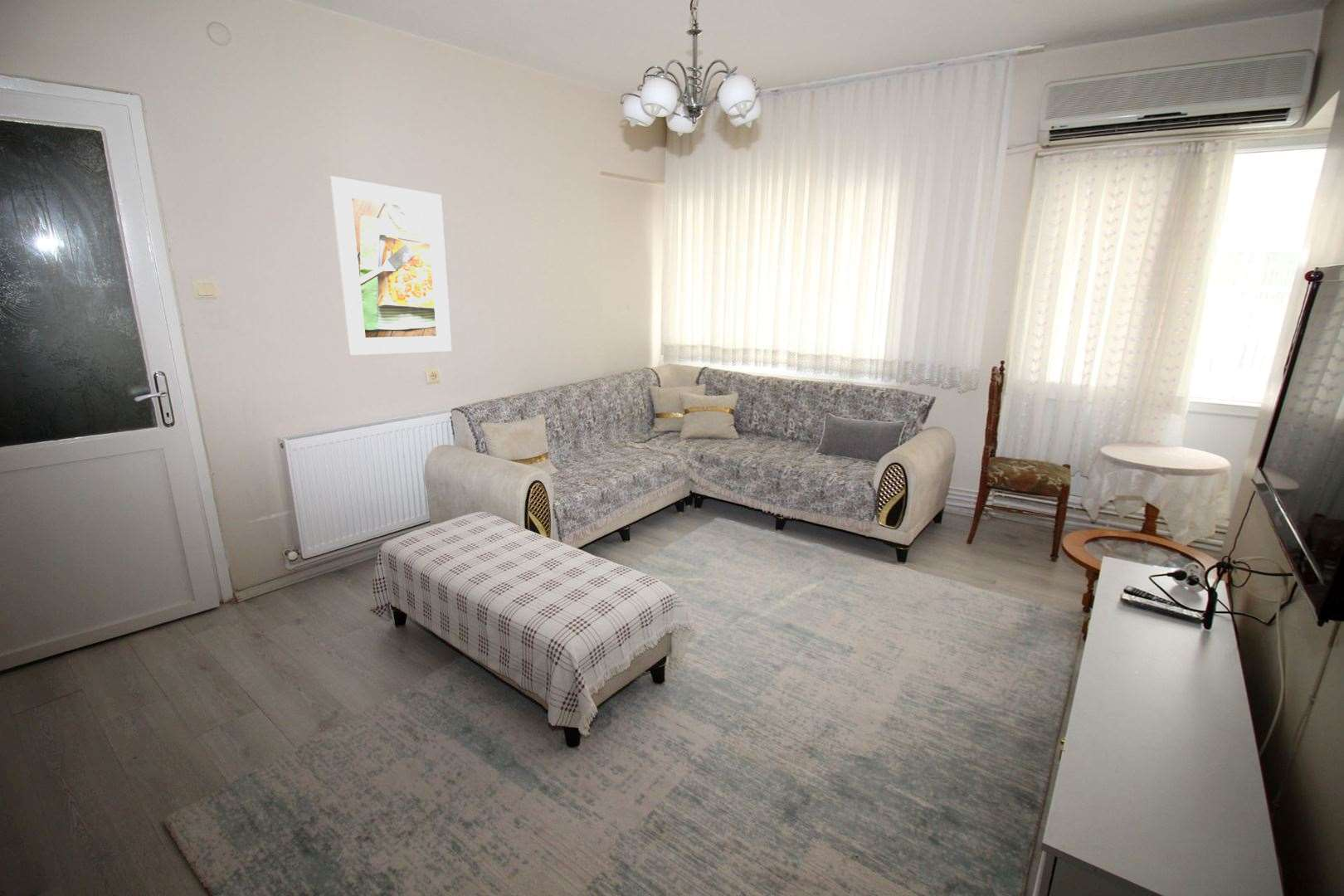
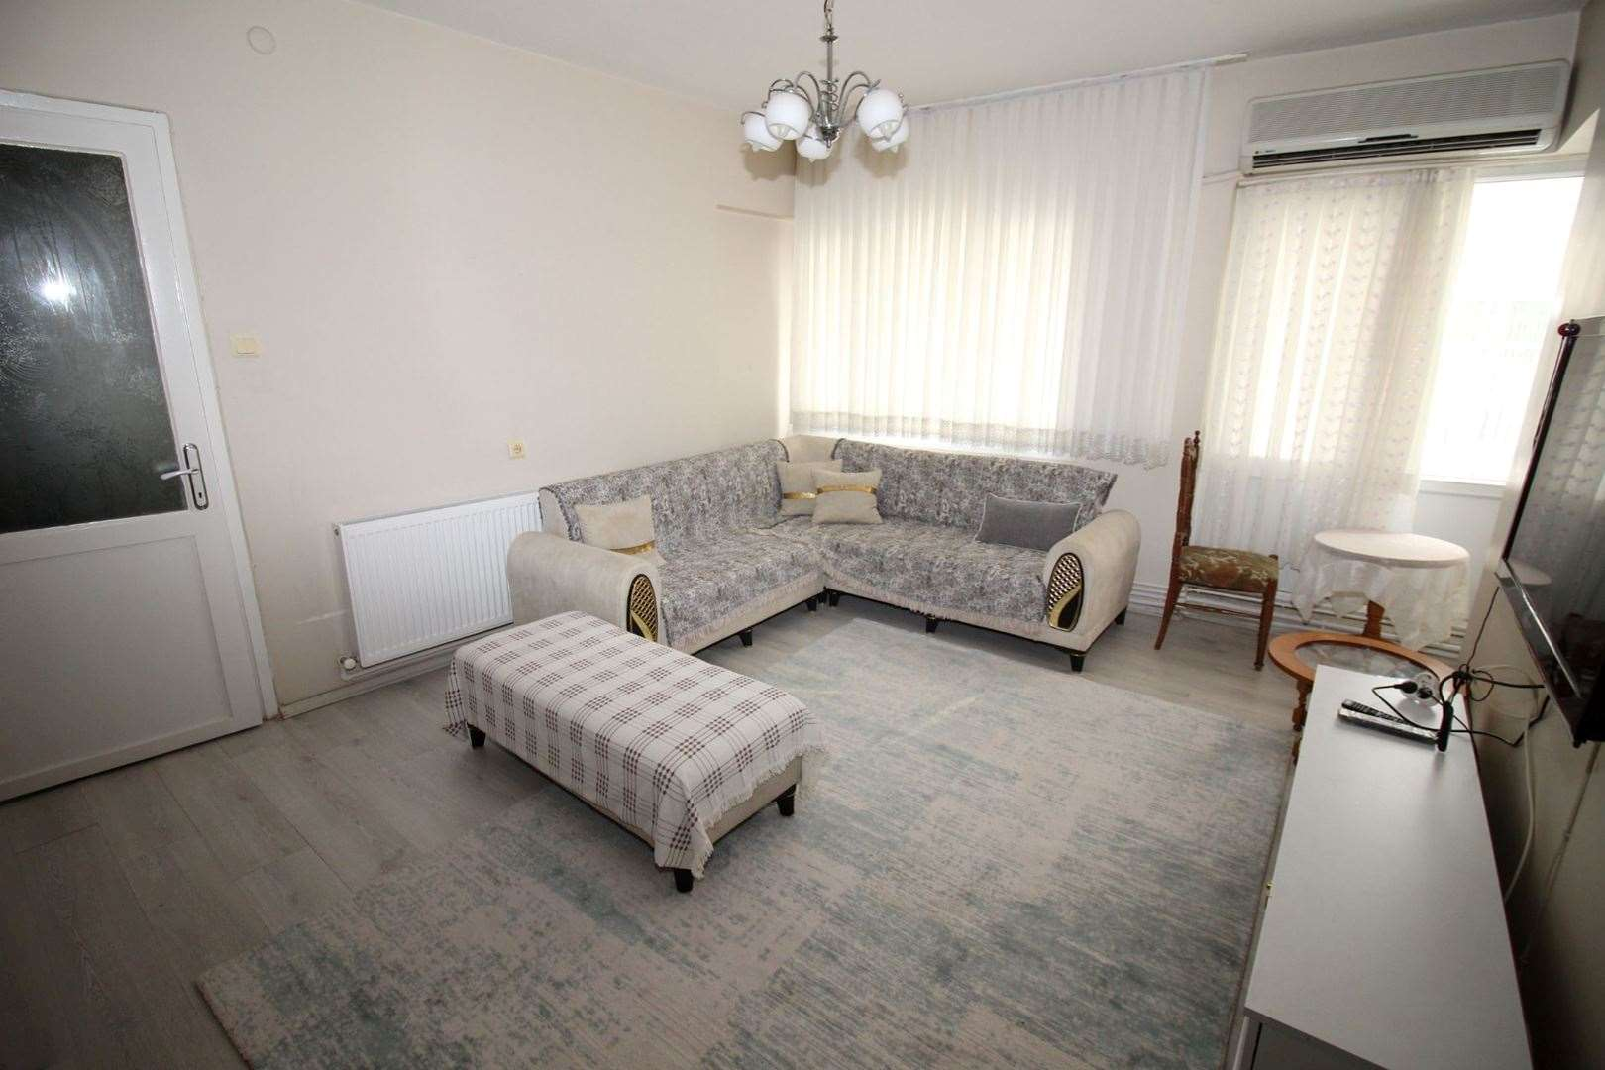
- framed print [329,175,452,356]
